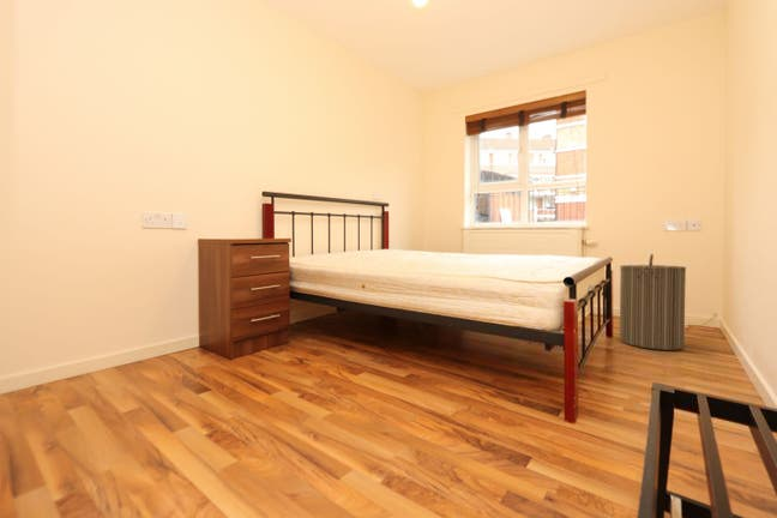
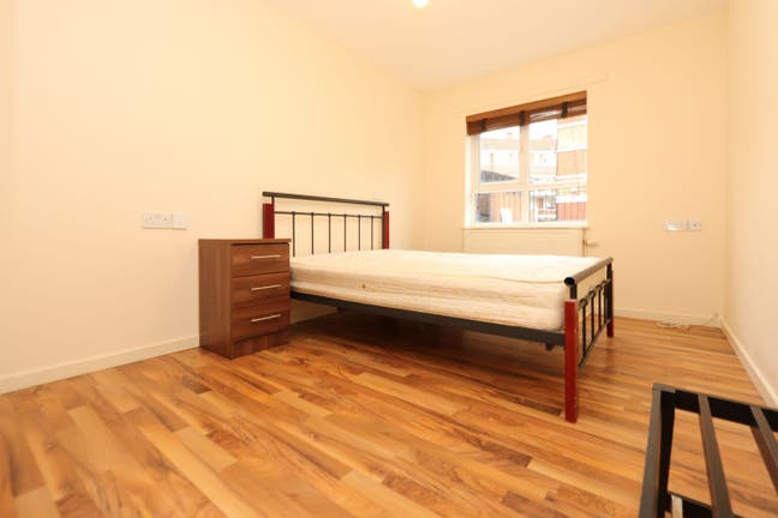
- laundry hamper [619,253,687,351]
